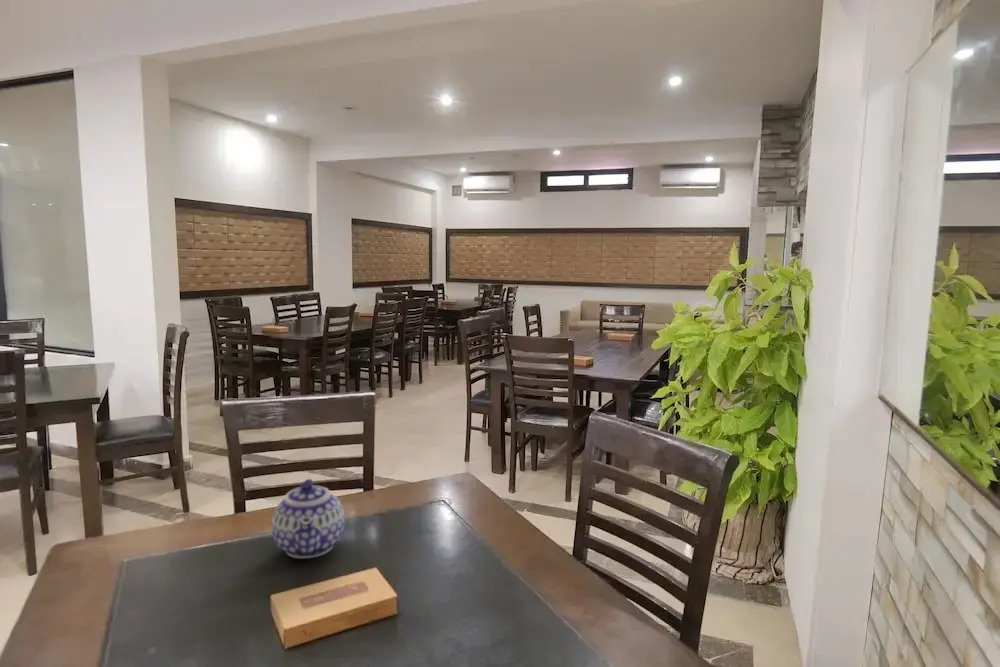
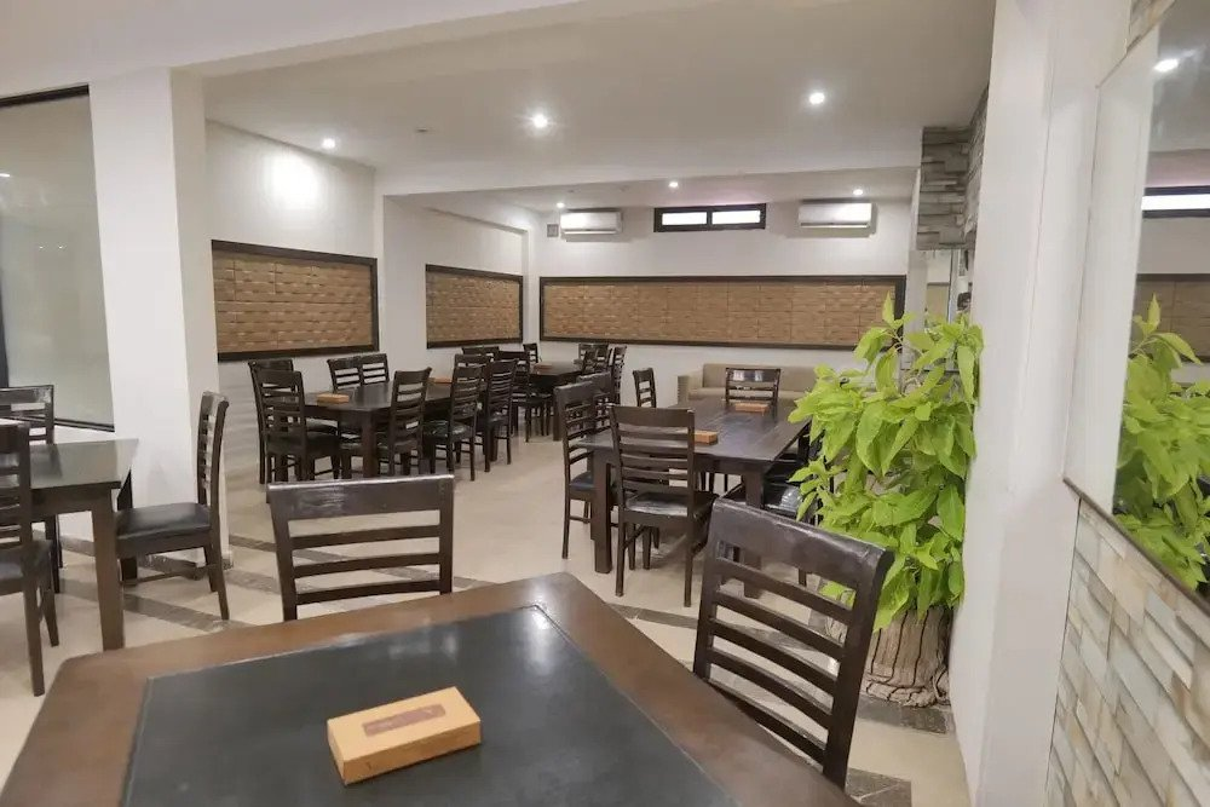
- teapot [271,478,346,559]
